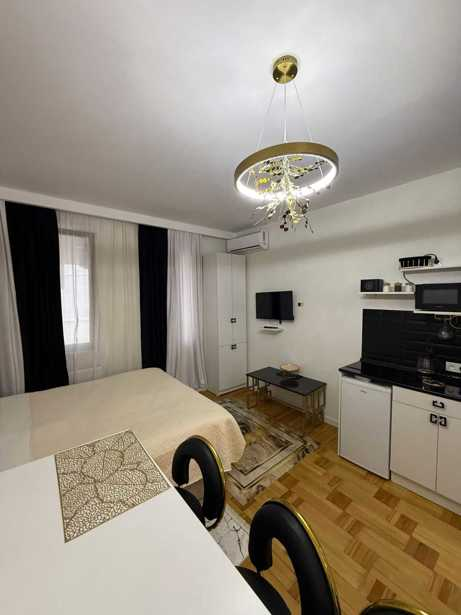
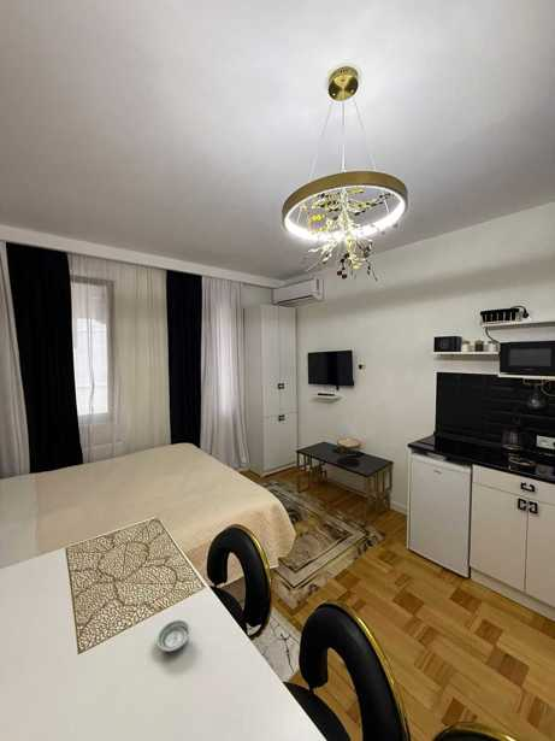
+ saucer [155,618,191,653]
